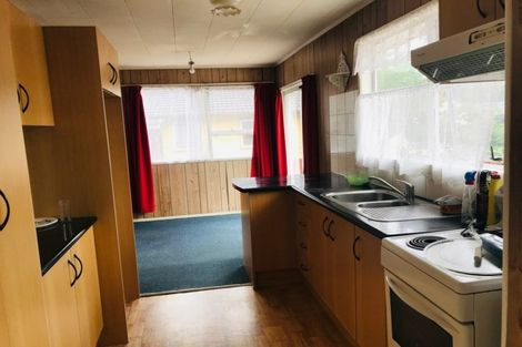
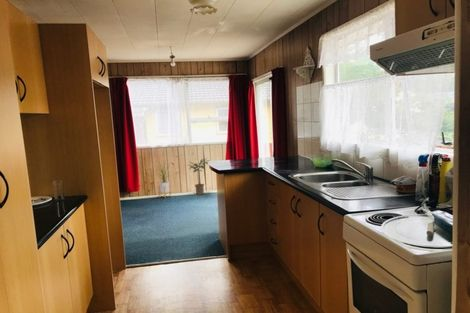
+ potted plant [186,157,209,196]
+ house plant [154,160,172,199]
